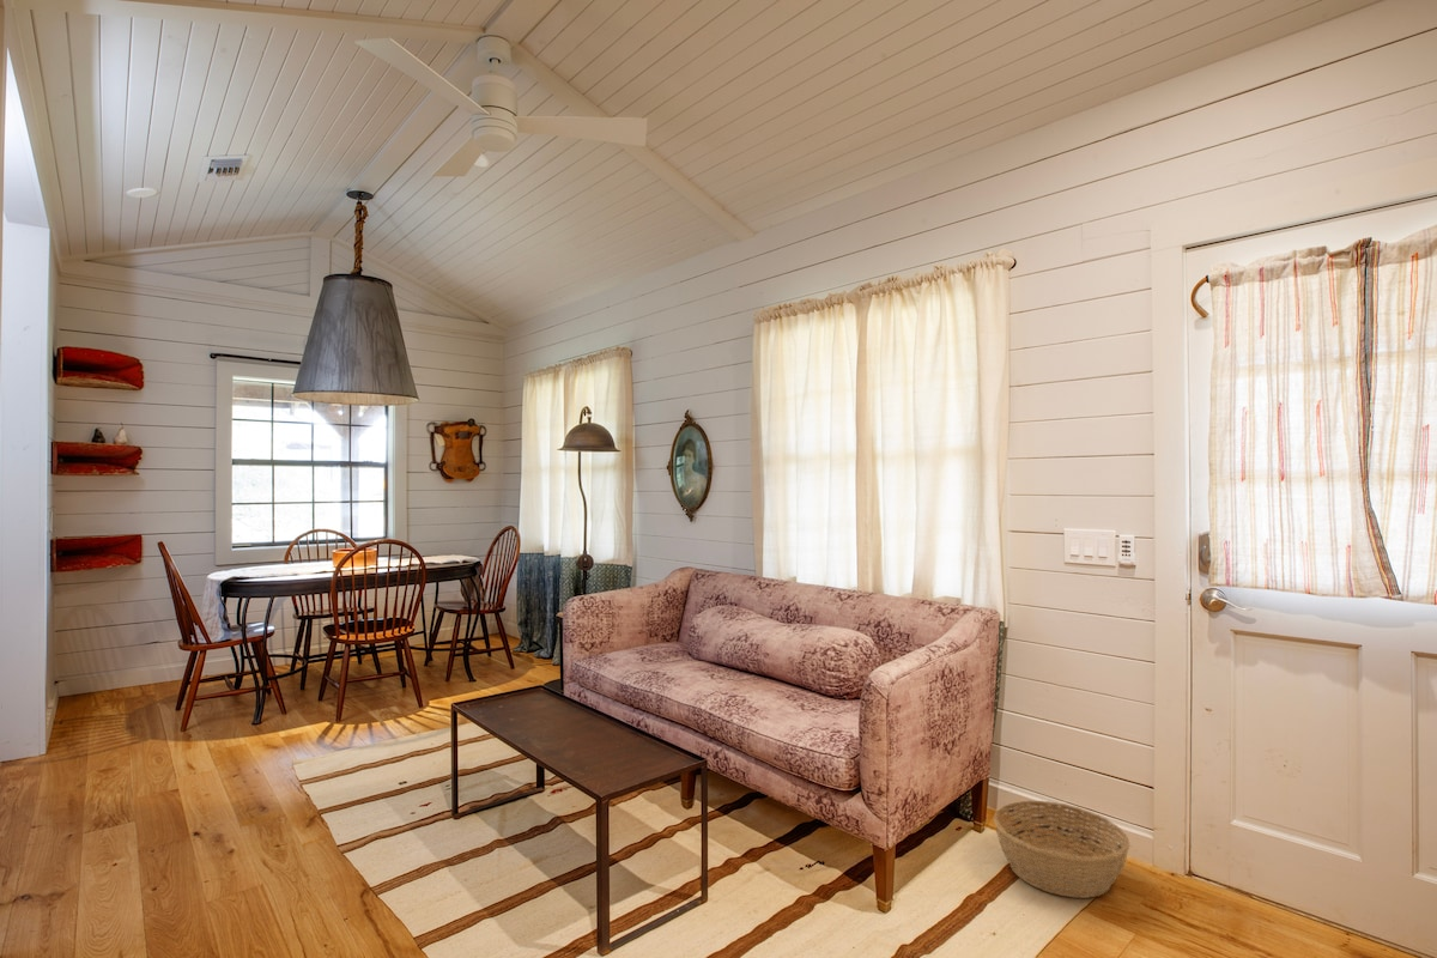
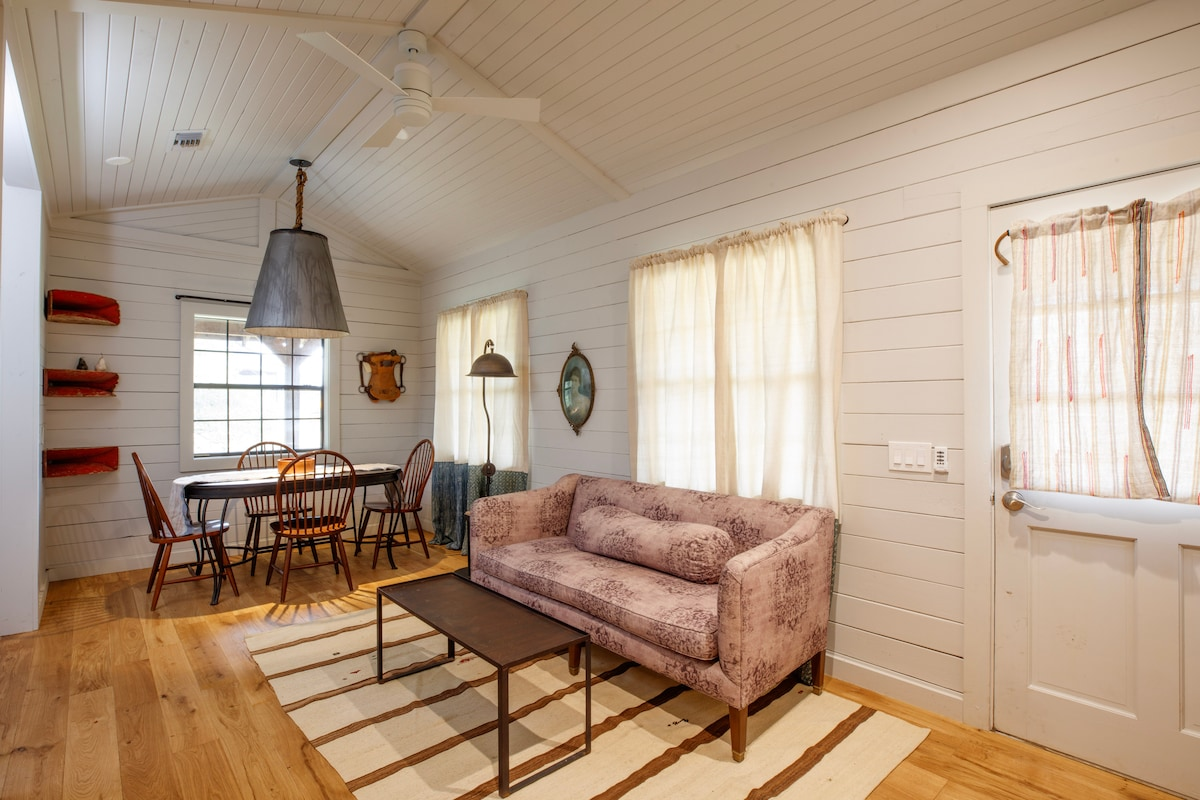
- basket [993,800,1130,899]
